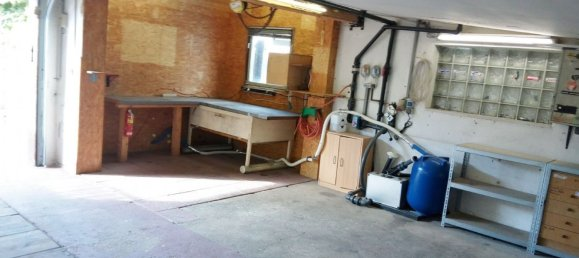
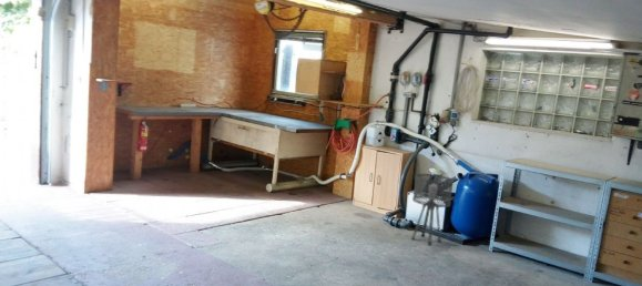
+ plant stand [410,173,455,246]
